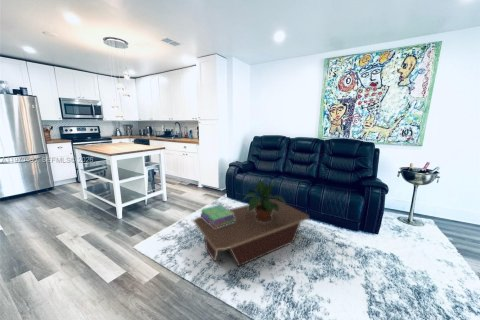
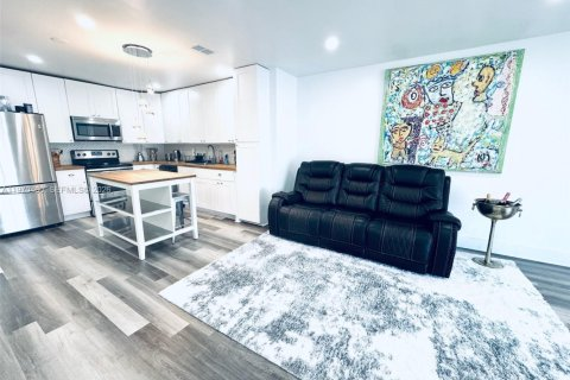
- coffee table [192,198,310,267]
- stack of books [200,204,235,228]
- potted plant [241,178,288,222]
